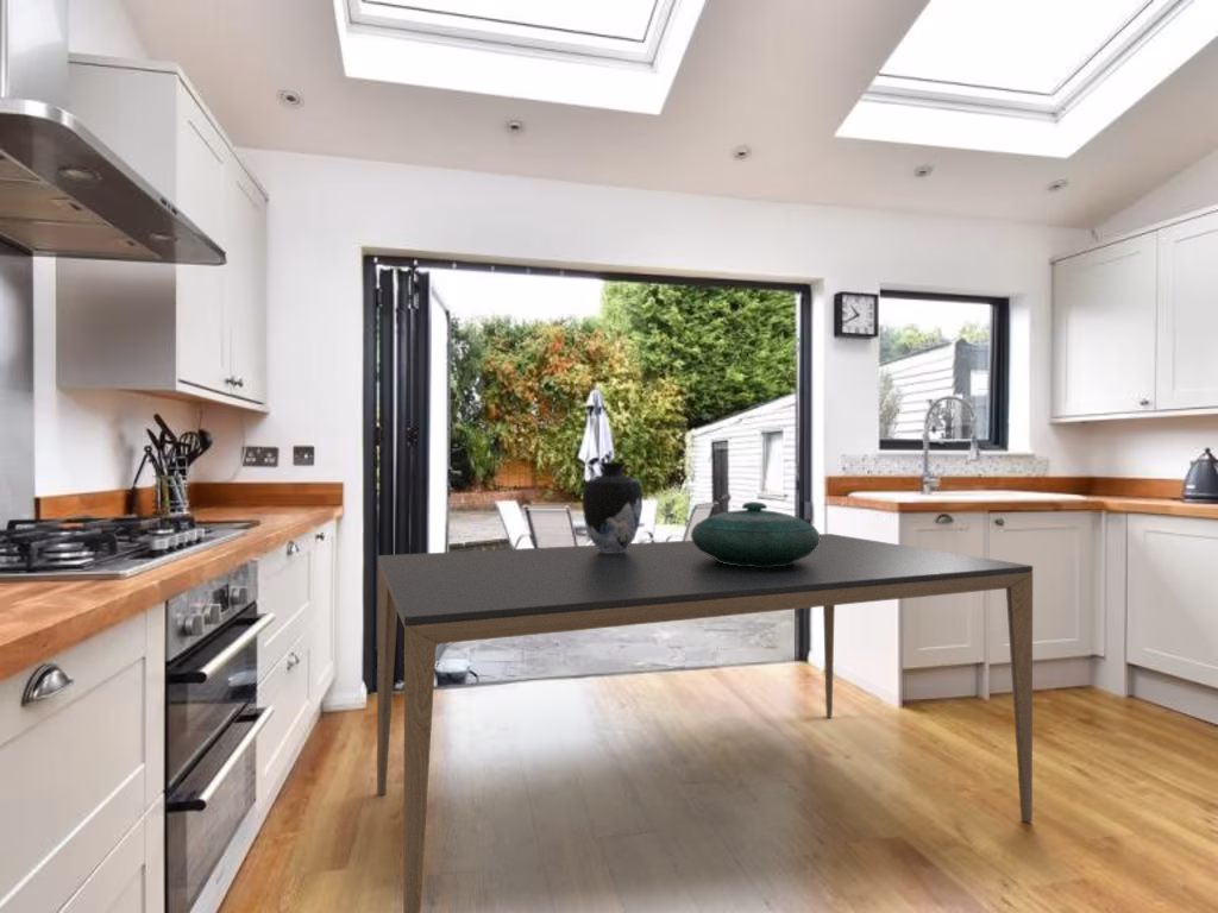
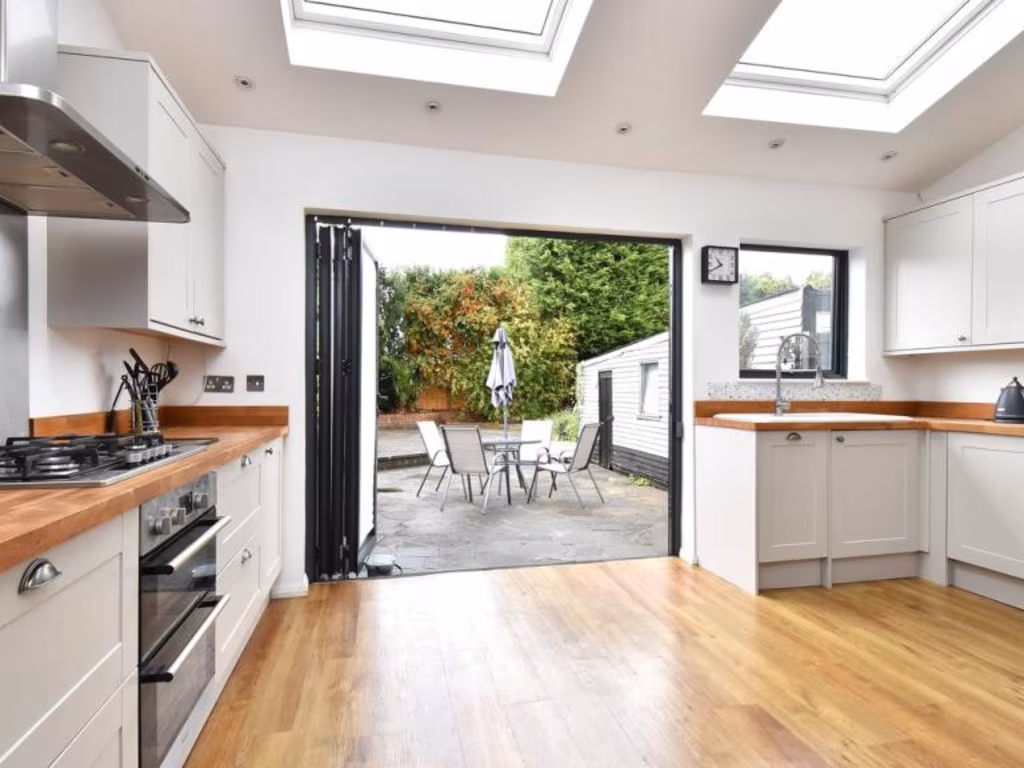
- decorative bowl [690,500,821,567]
- vase [582,461,643,553]
- dining table [376,533,1034,913]
